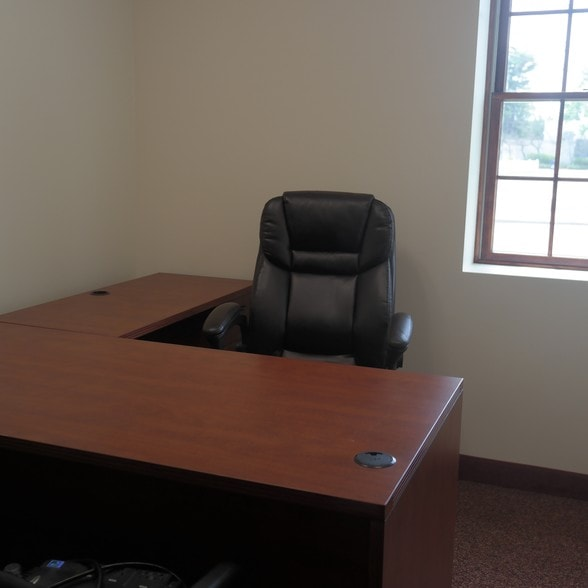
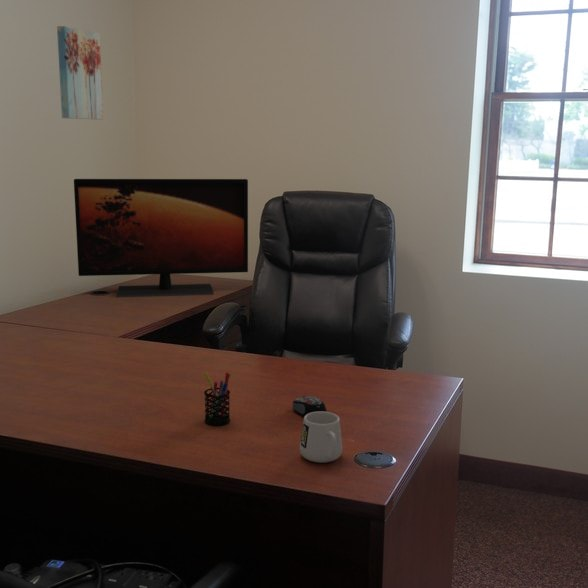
+ pen holder [203,371,231,426]
+ monitor [73,178,249,298]
+ wall art [56,25,104,120]
+ mug [299,411,343,464]
+ computer mouse [292,395,328,418]
